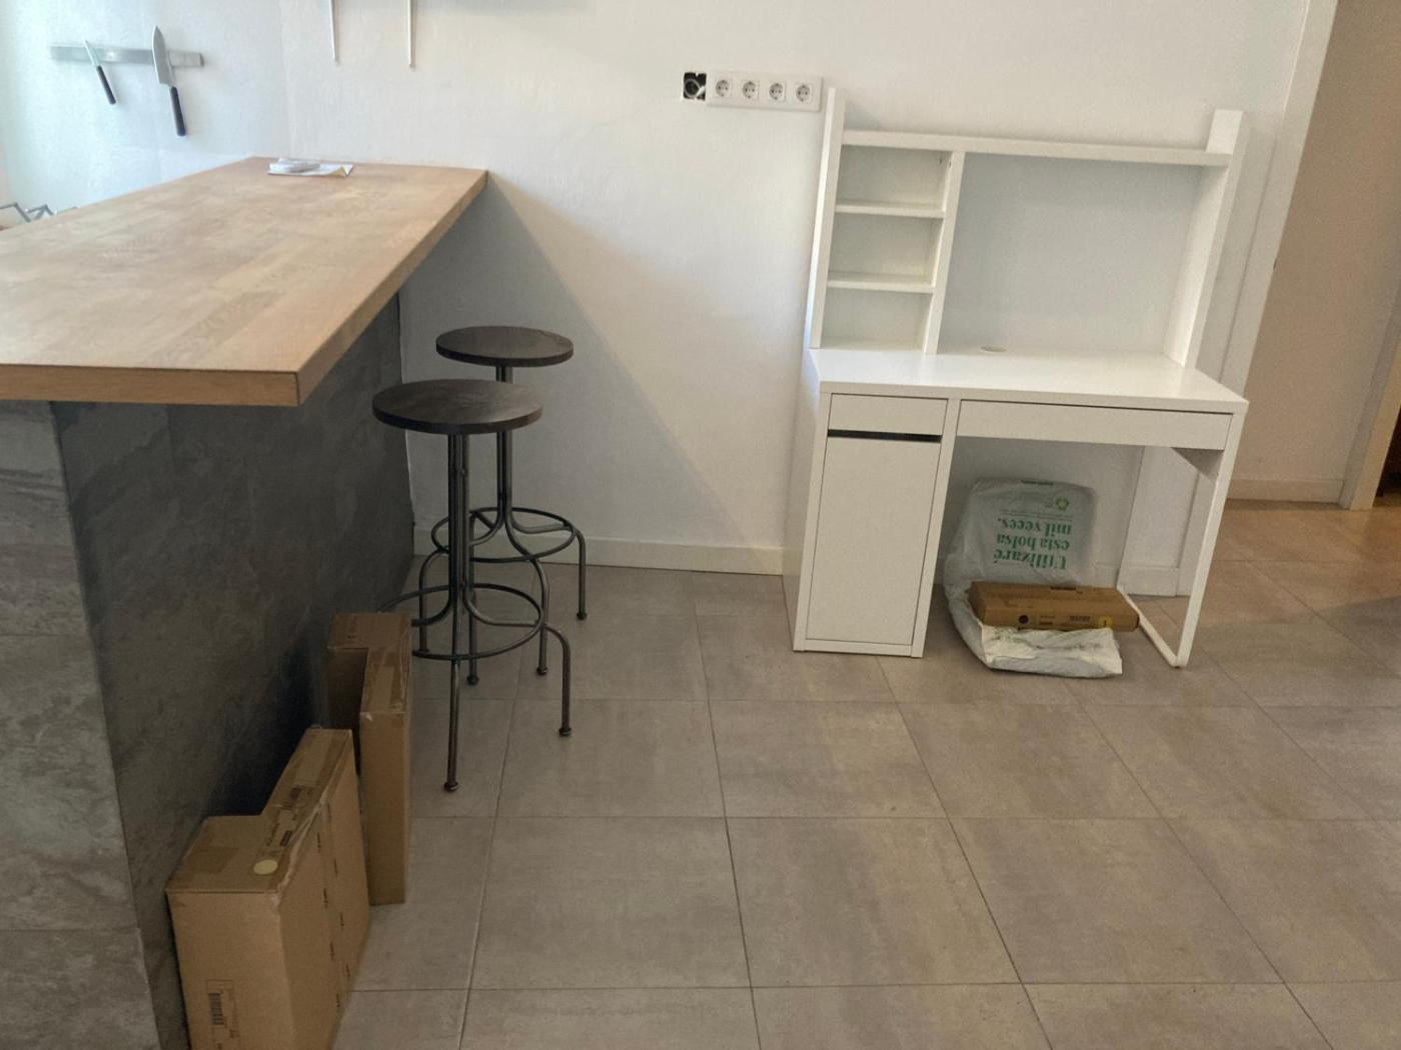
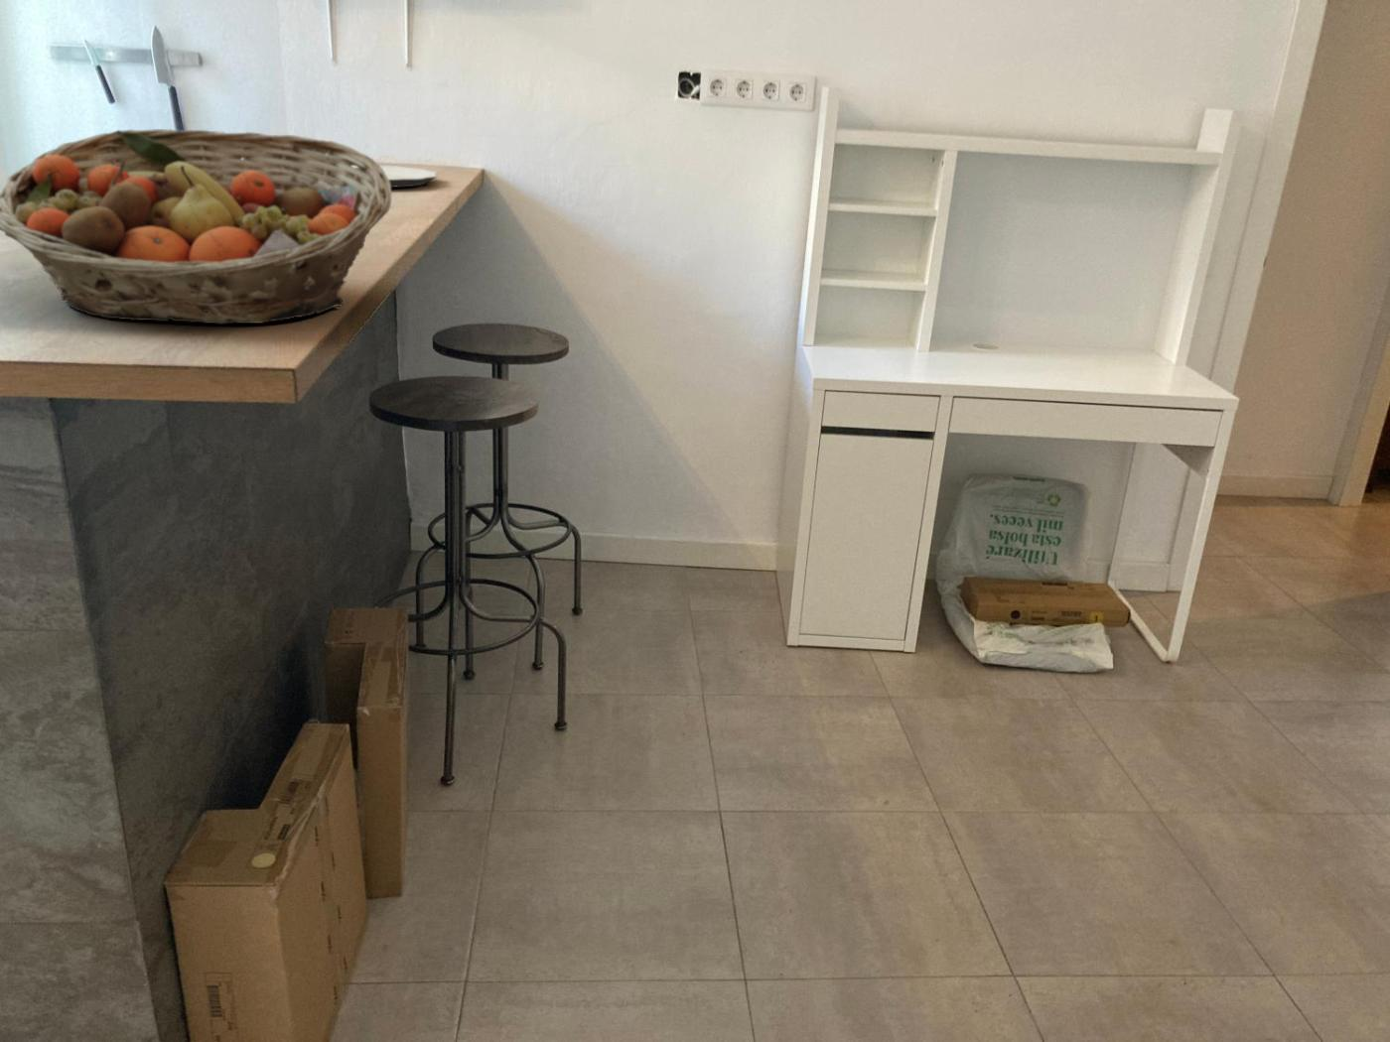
+ plate [333,165,438,188]
+ fruit basket [0,128,393,325]
